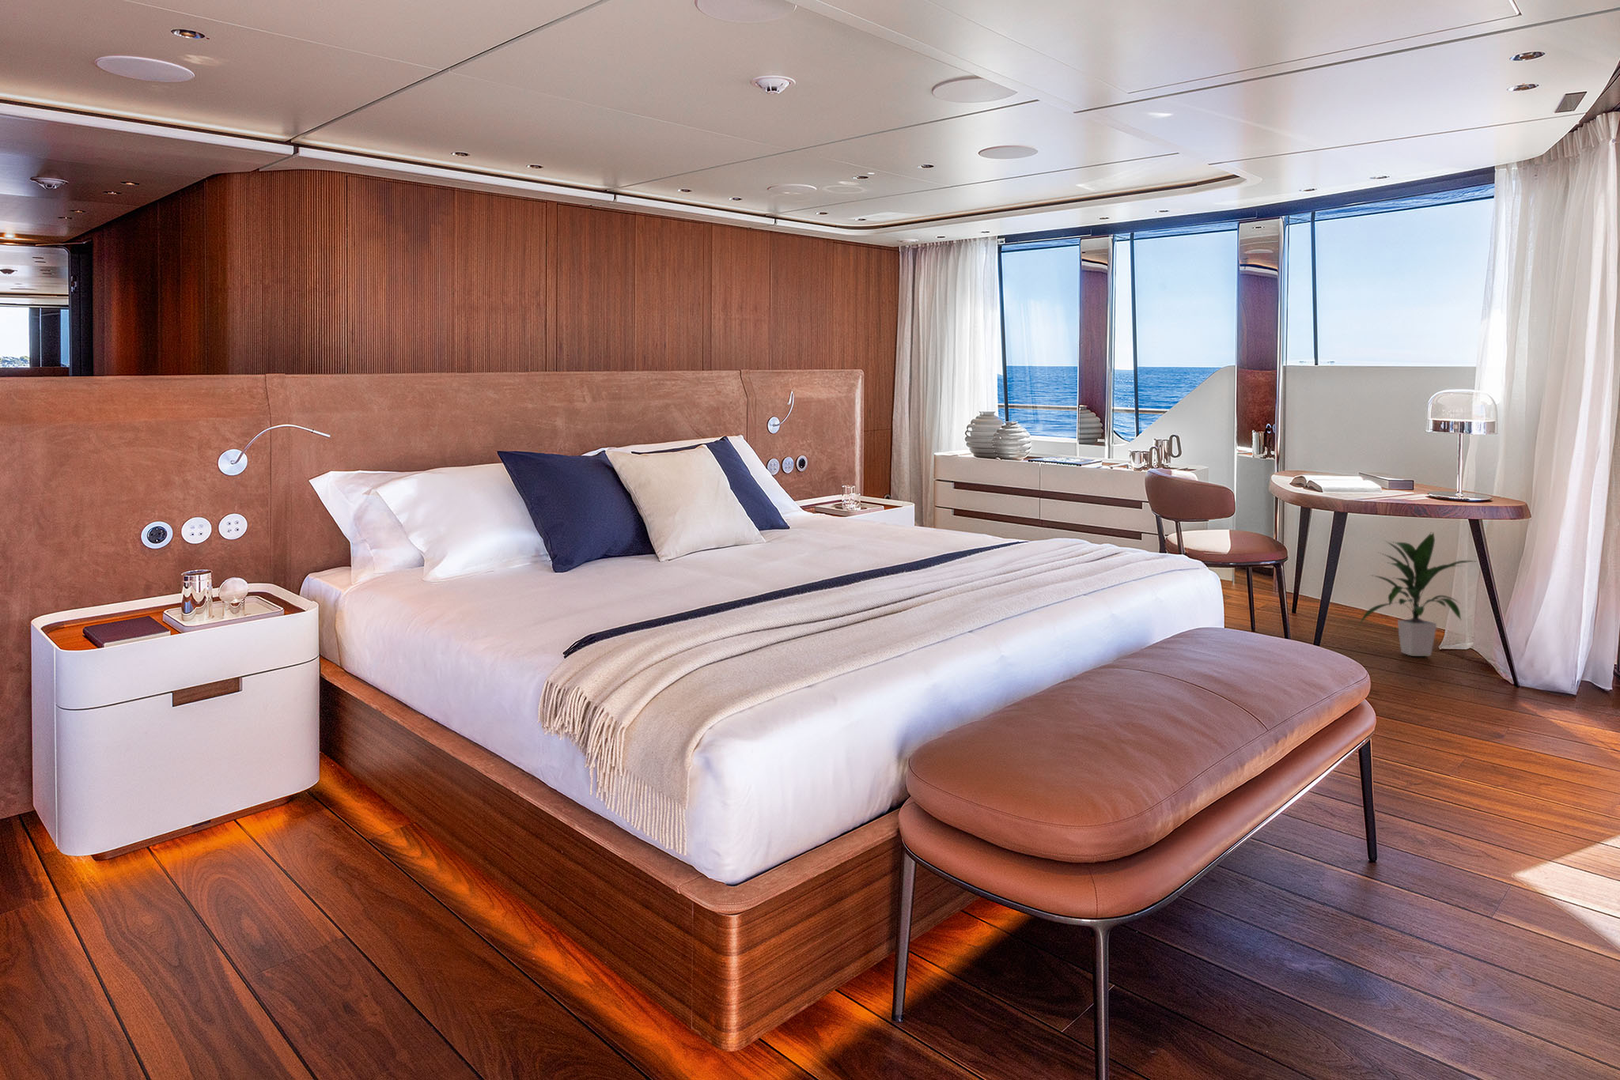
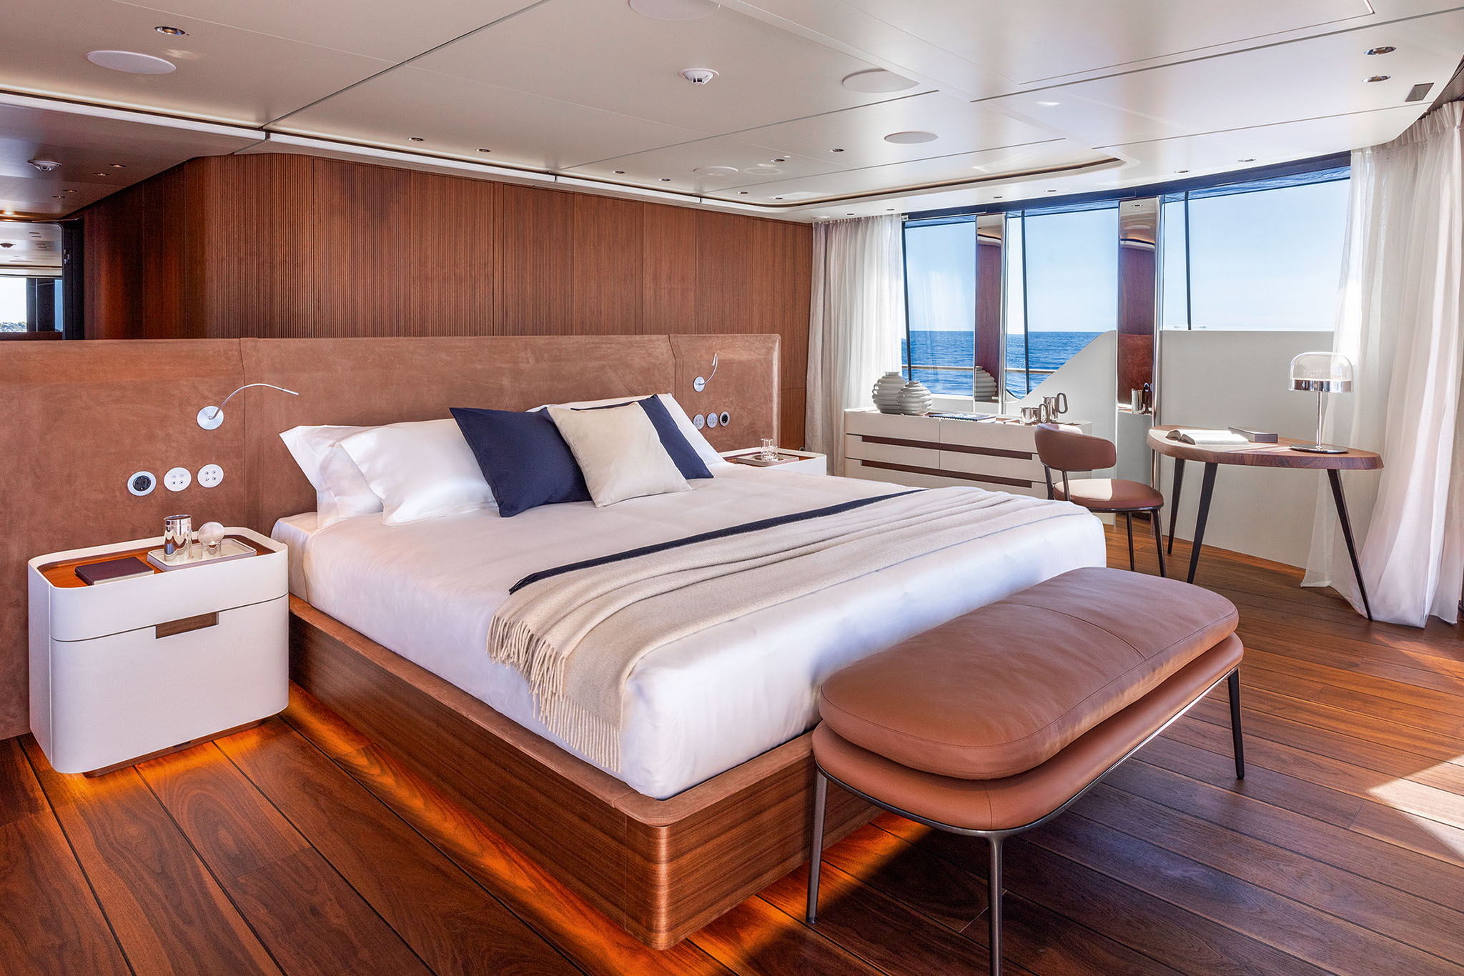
- indoor plant [1357,530,1475,657]
